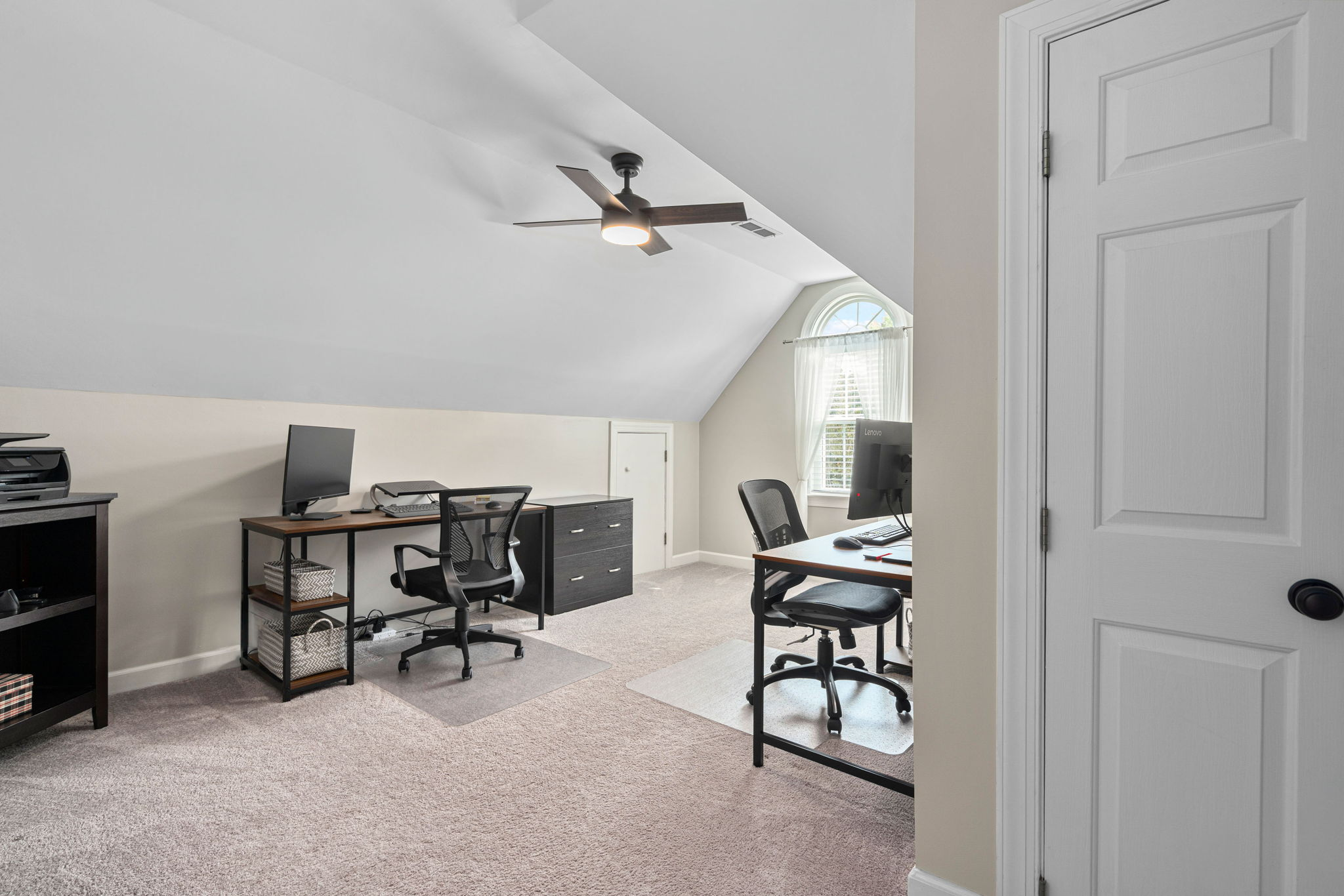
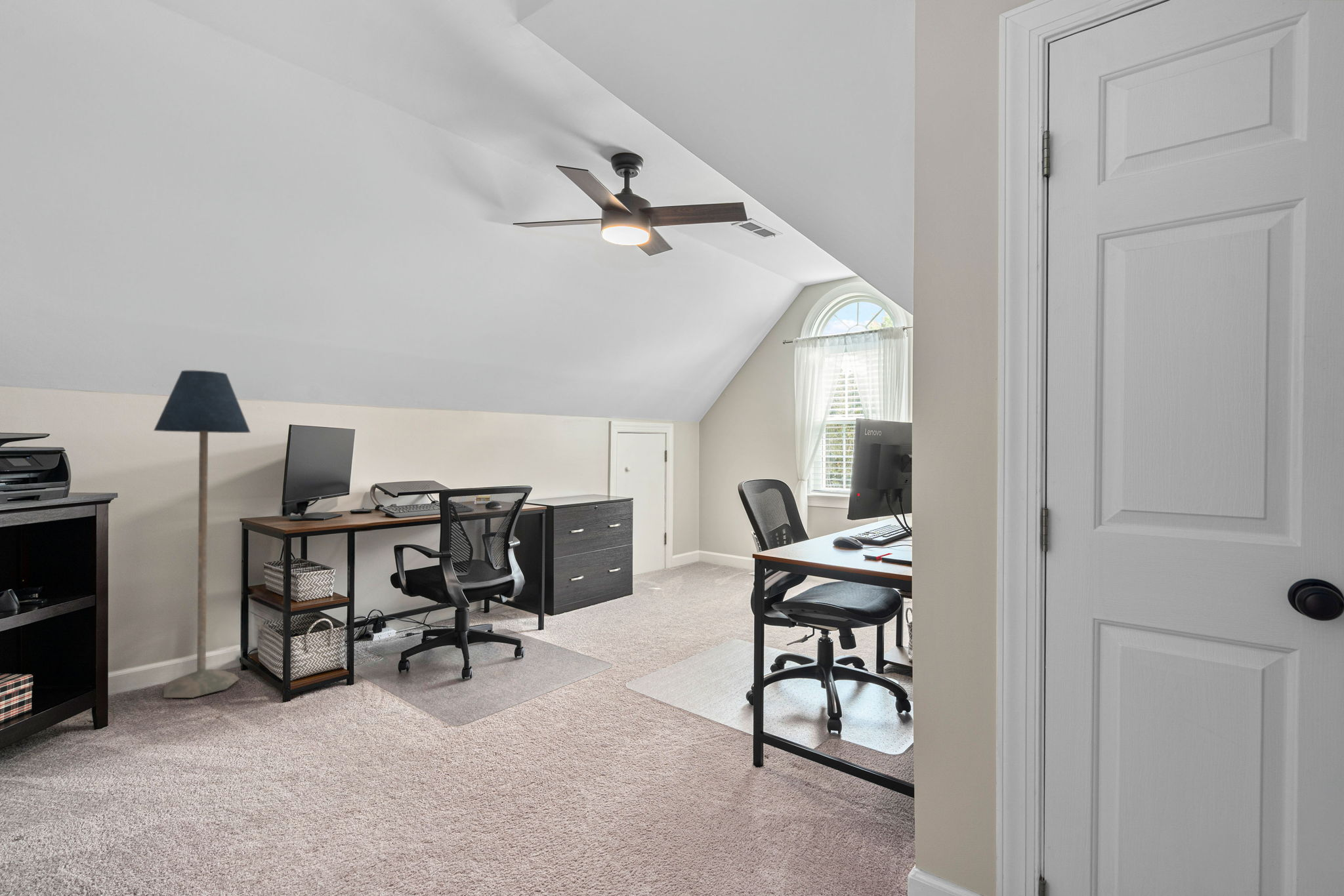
+ floor lamp [153,370,251,699]
